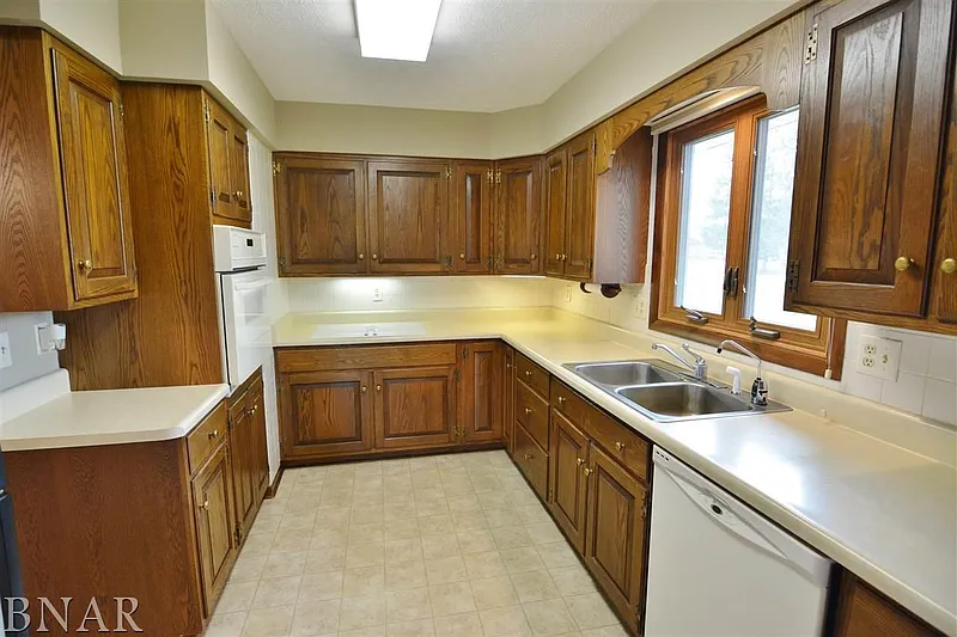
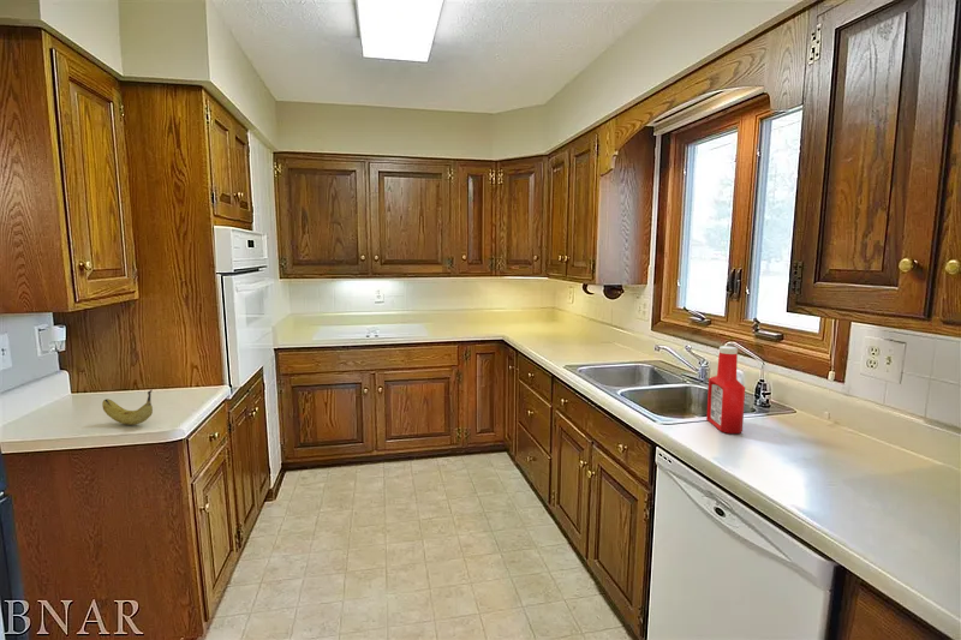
+ soap bottle [705,345,746,435]
+ fruit [101,388,154,426]
